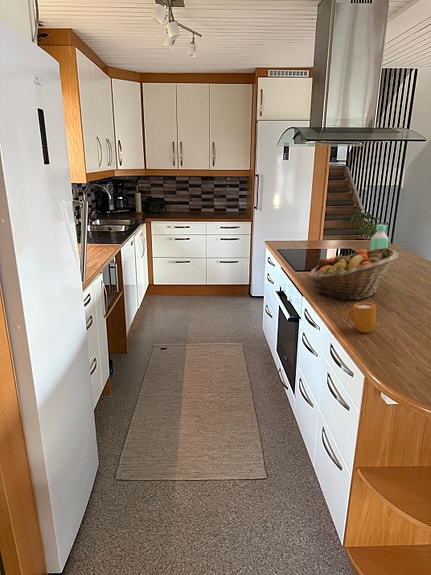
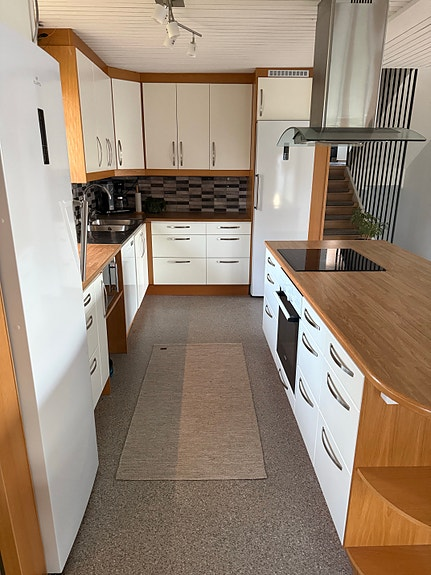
- bottle [369,224,389,250]
- mug [346,301,377,333]
- fruit basket [307,247,399,301]
